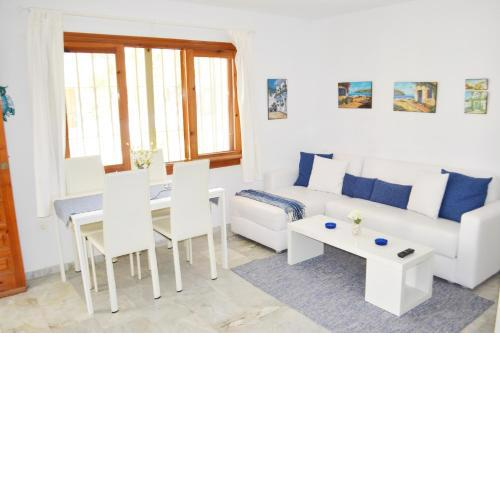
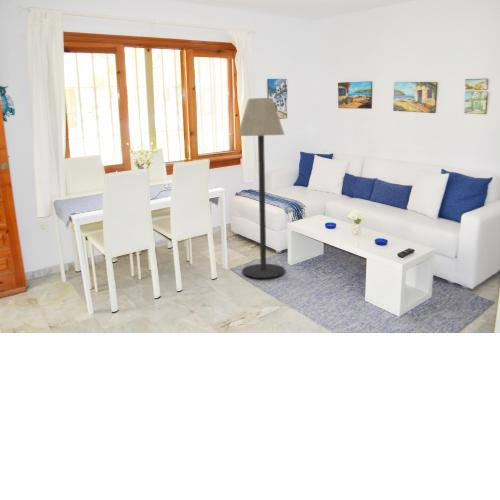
+ floor lamp [237,97,286,279]
